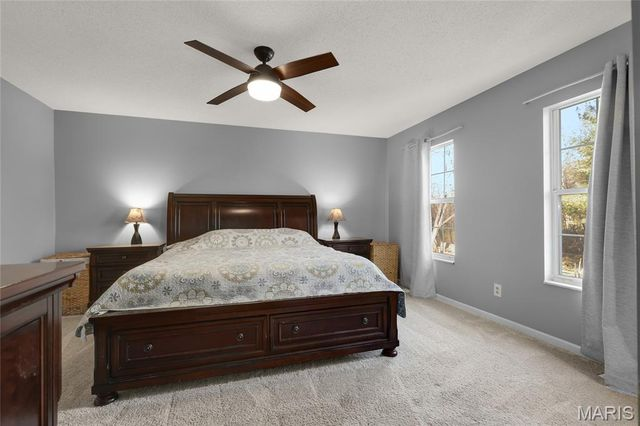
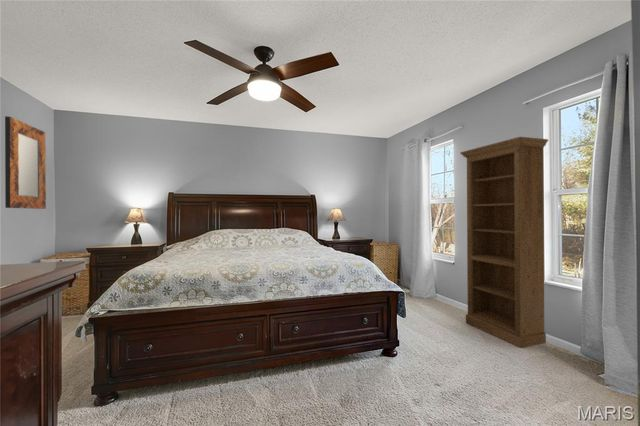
+ bookshelf [459,136,549,349]
+ home mirror [4,115,47,210]
